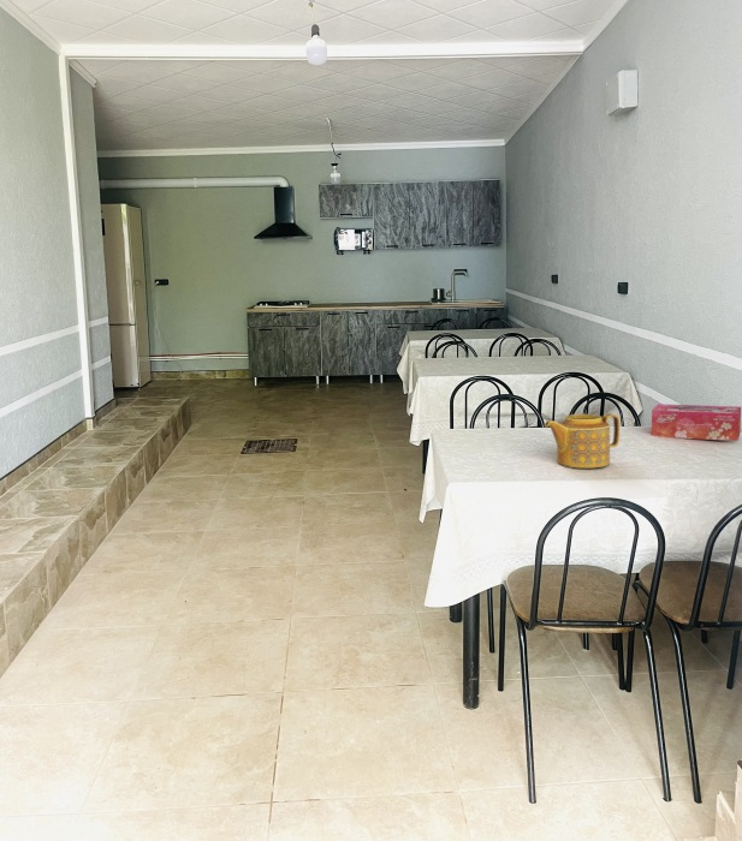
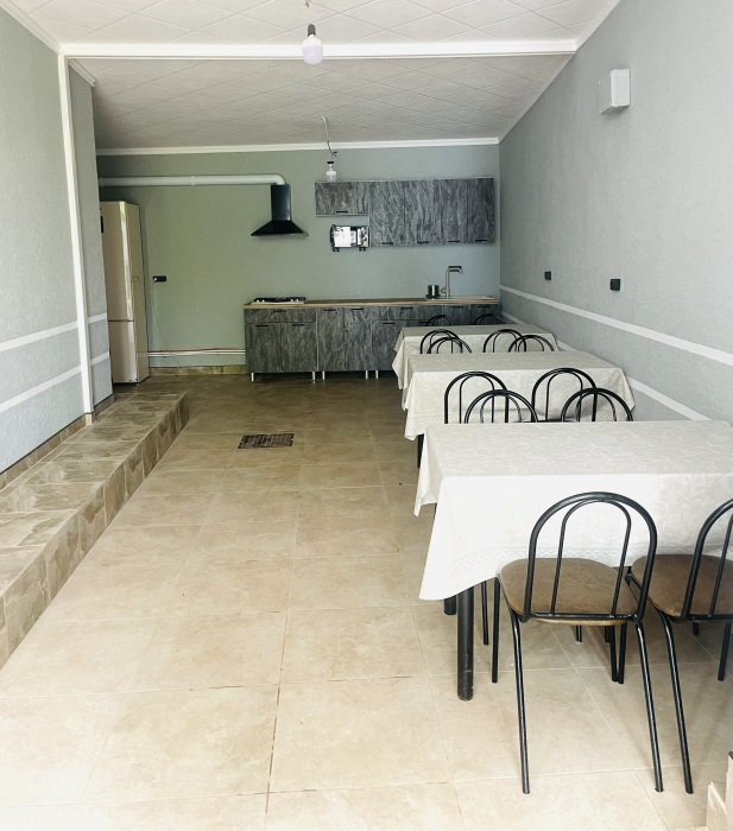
- teapot [544,413,621,469]
- tissue box [651,402,742,442]
